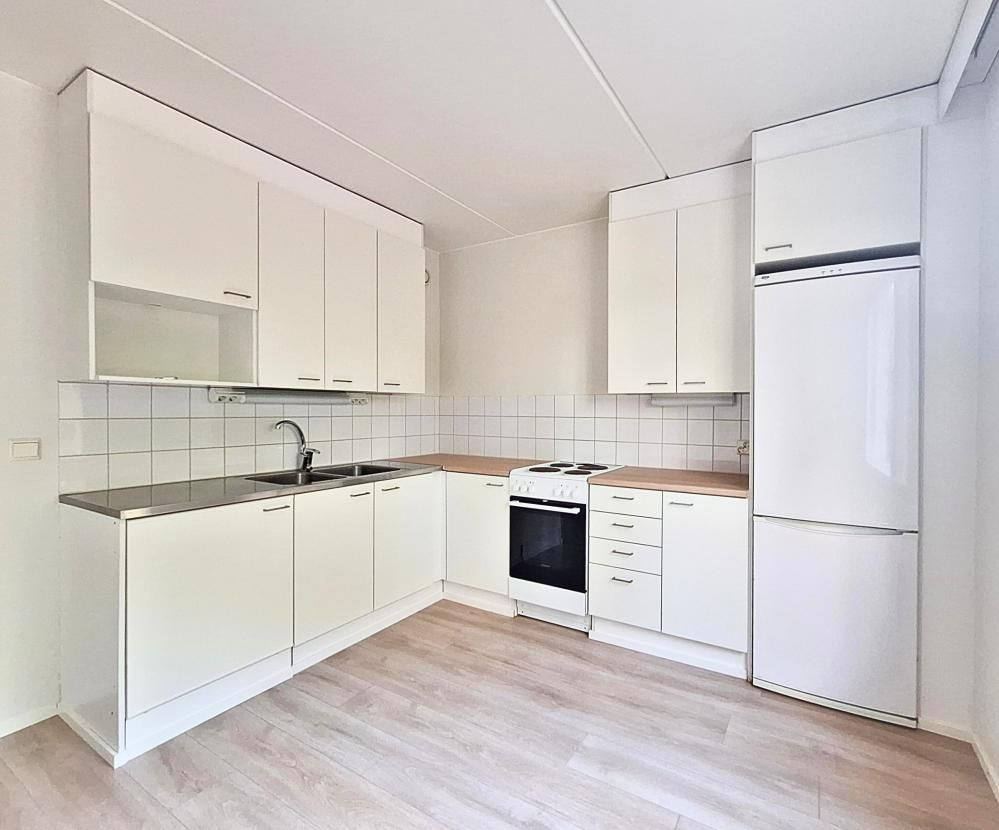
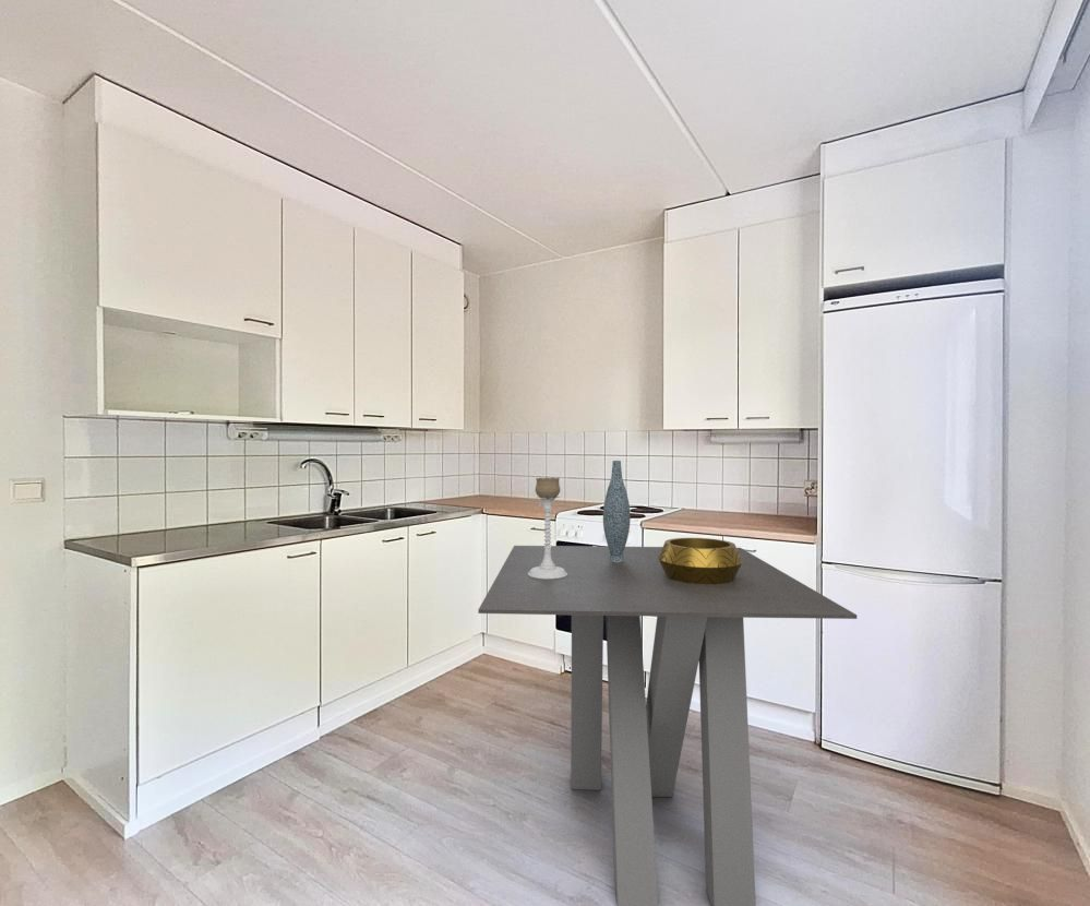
+ vase [602,460,632,562]
+ decorative bowl [658,537,742,584]
+ dining table [477,545,858,906]
+ candle holder [528,477,567,579]
